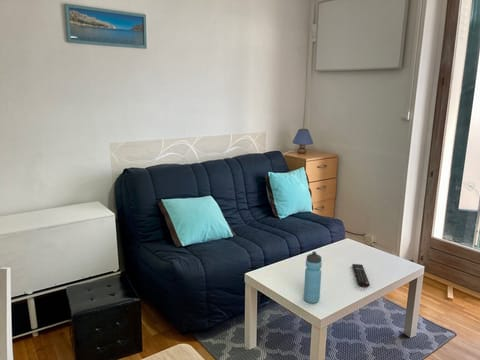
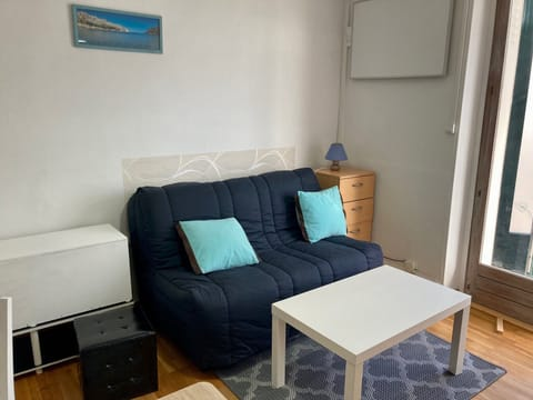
- remote control [351,263,371,288]
- water bottle [303,251,323,304]
